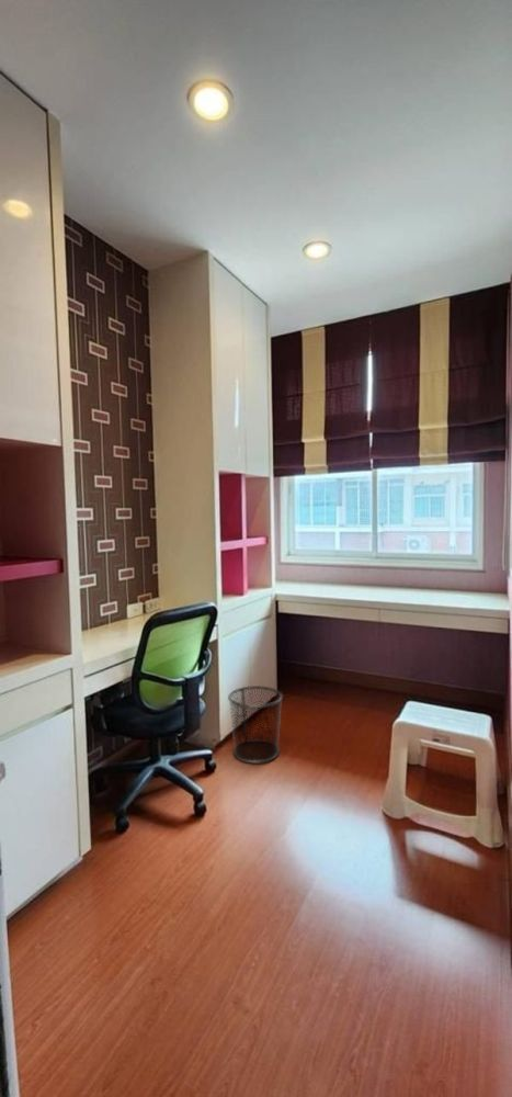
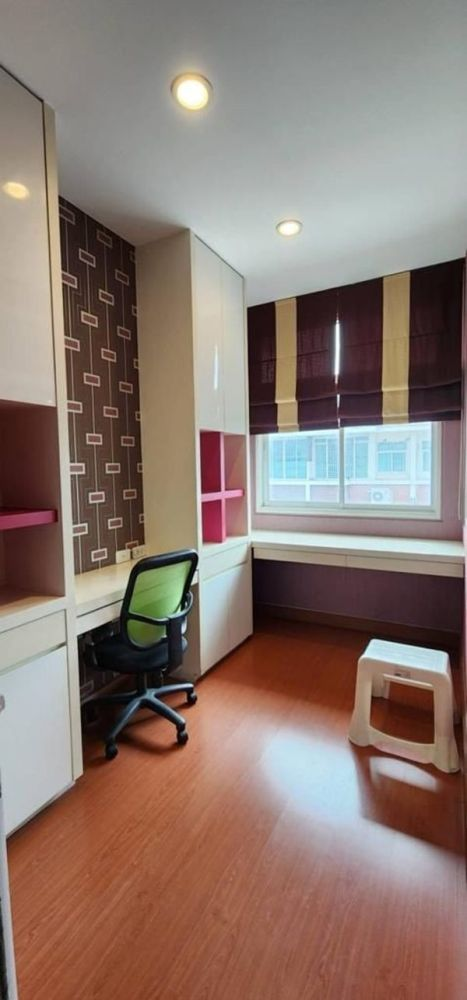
- trash can [227,685,284,765]
